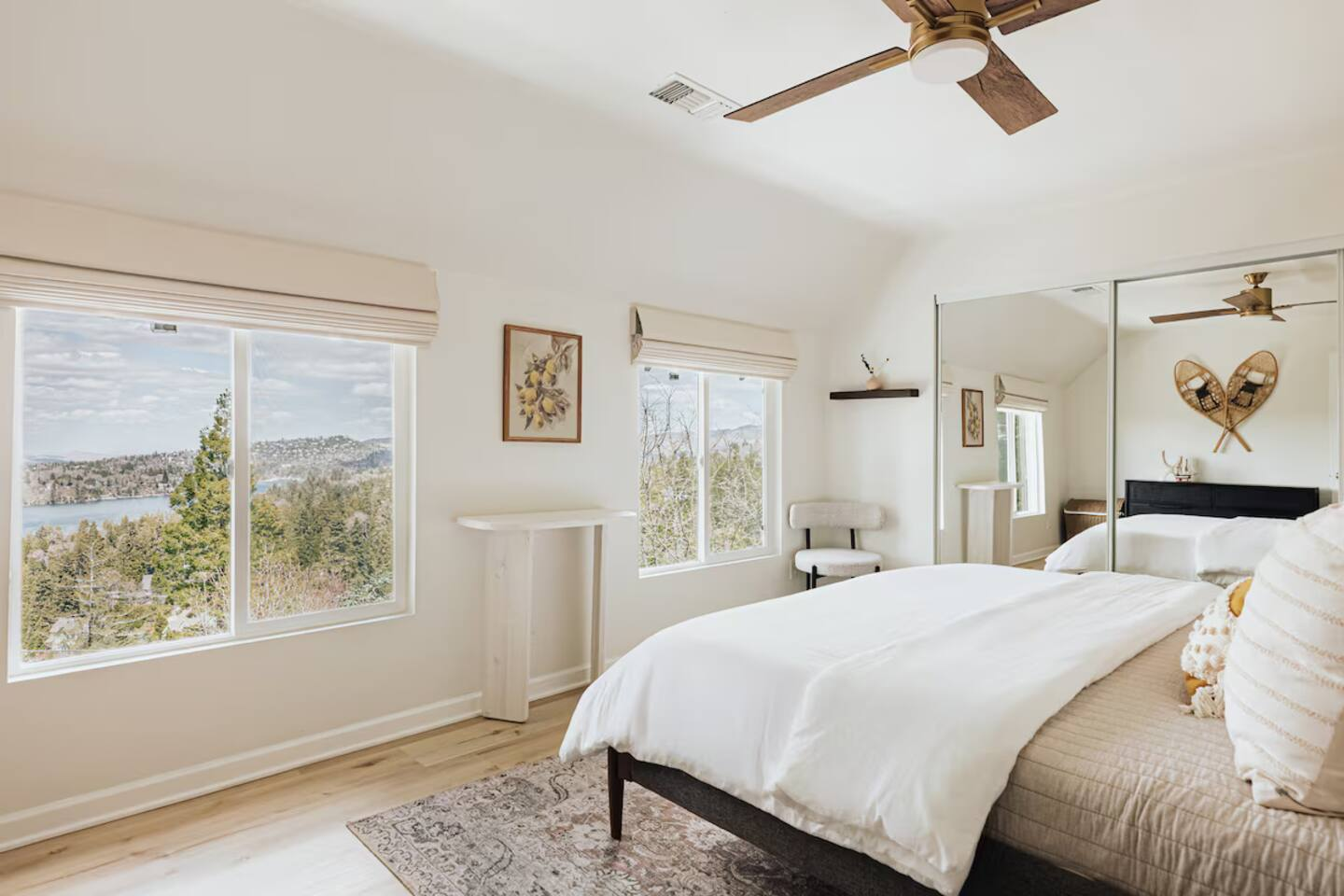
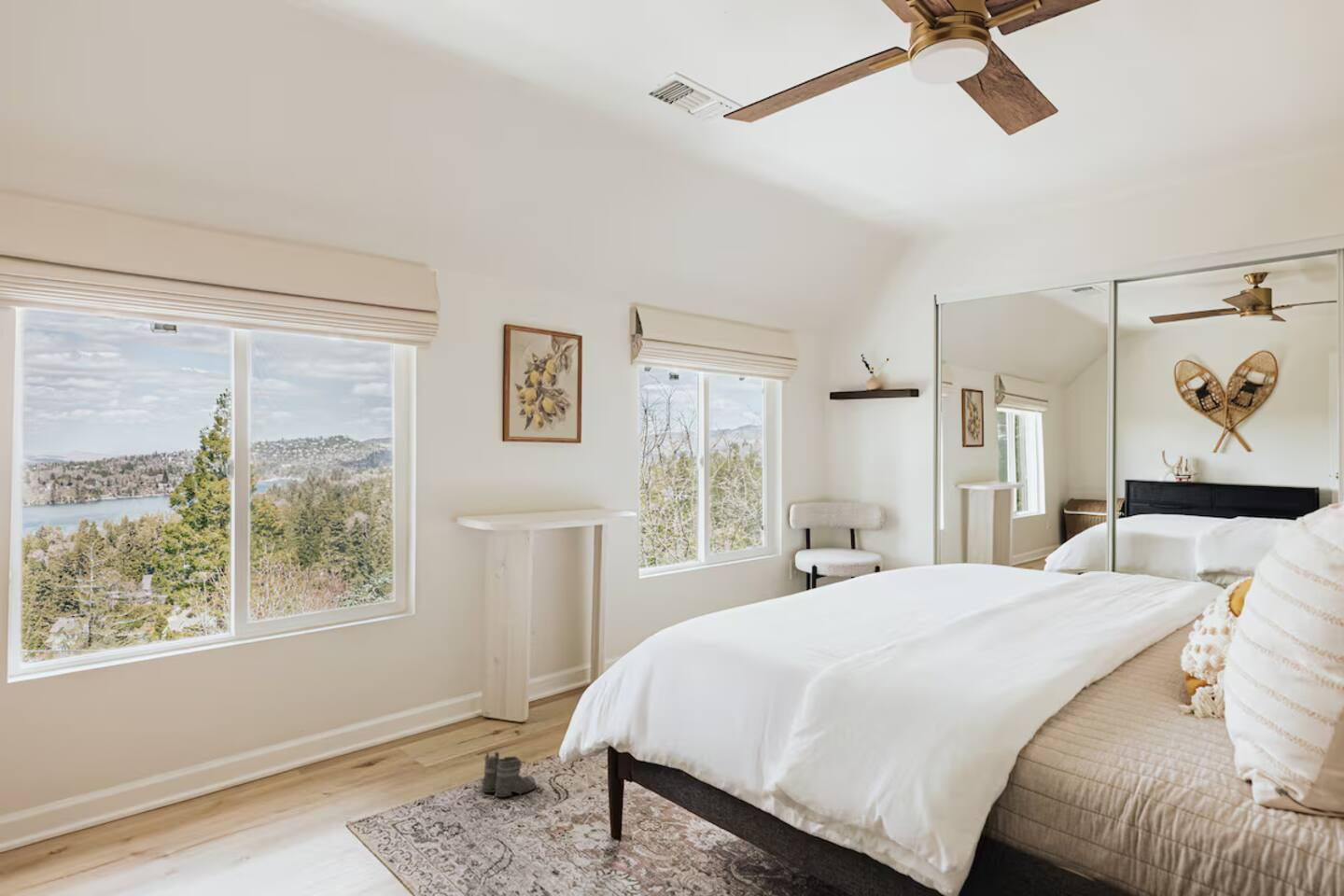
+ boots [473,751,537,798]
